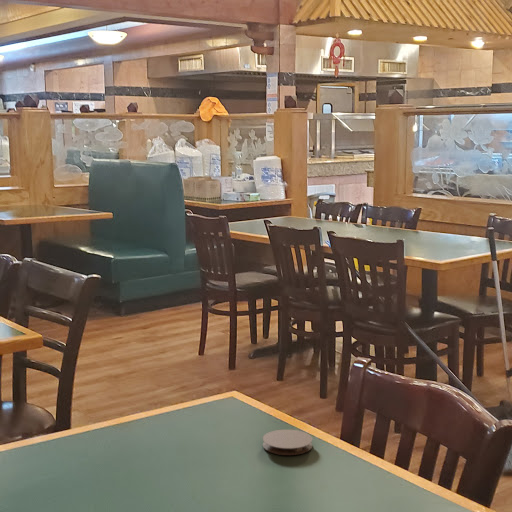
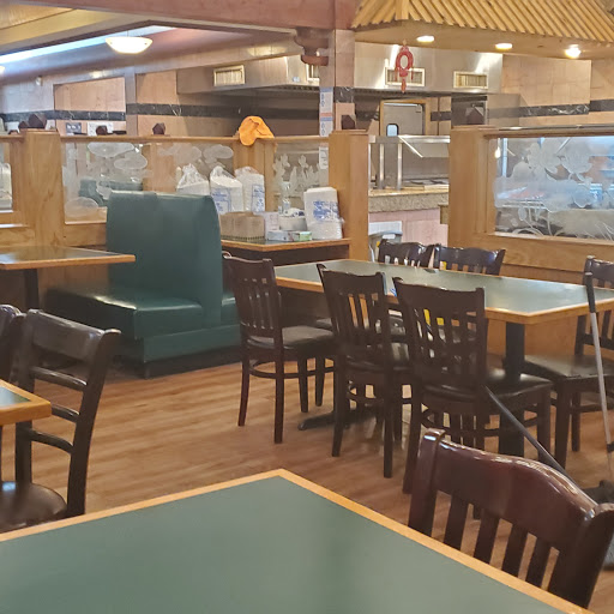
- coaster [262,428,313,456]
